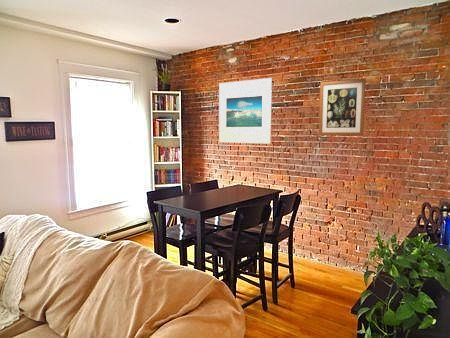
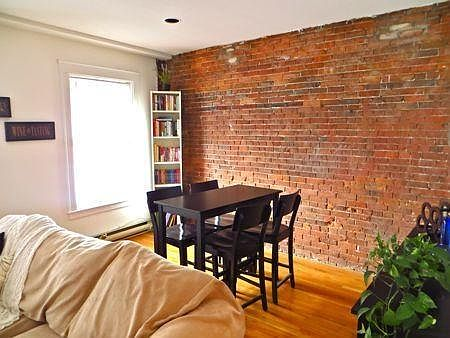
- wall art [318,78,367,137]
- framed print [218,77,273,145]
